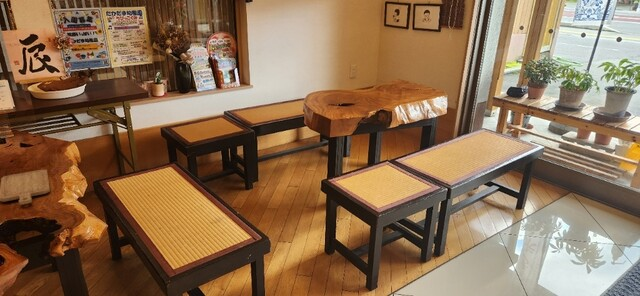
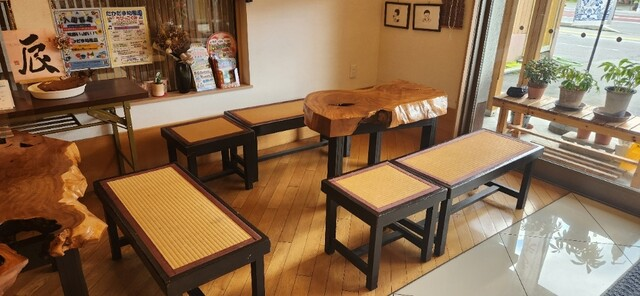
- chopping board [0,169,51,206]
